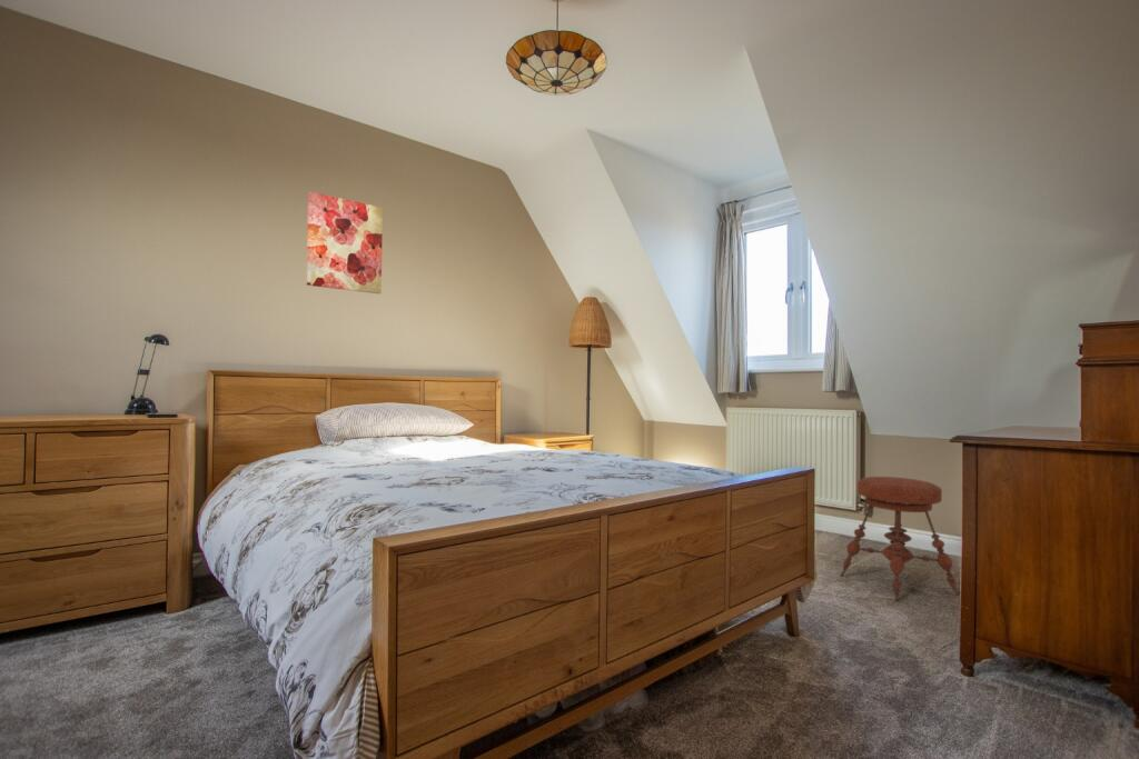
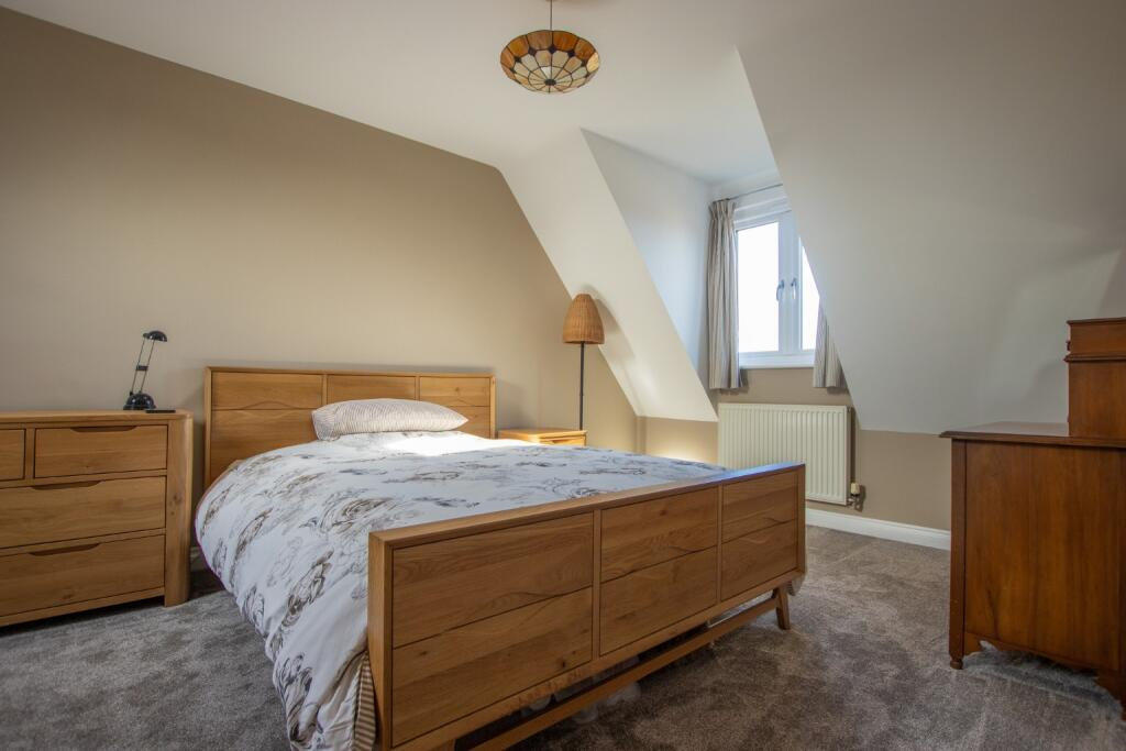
- wall art [305,190,384,294]
- stool [839,476,961,602]
